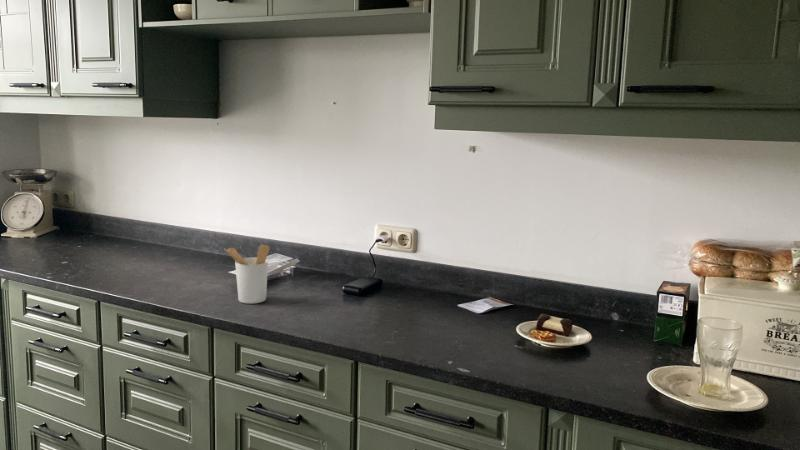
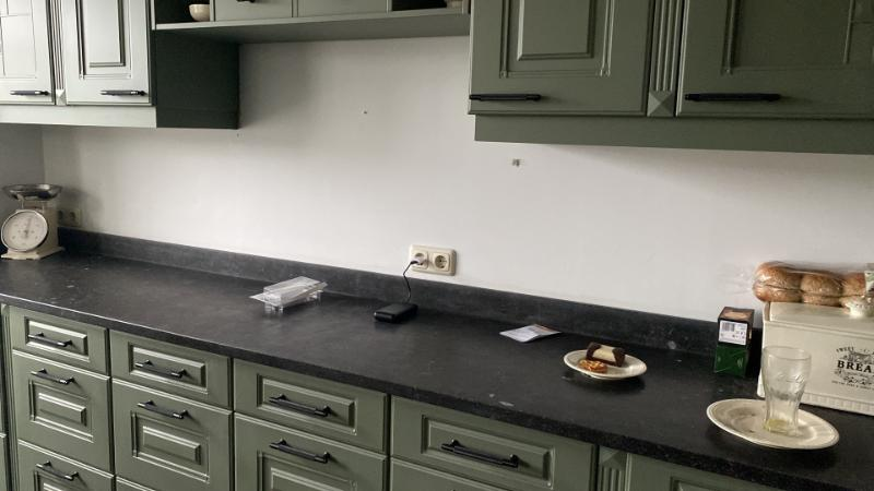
- utensil holder [224,243,271,305]
